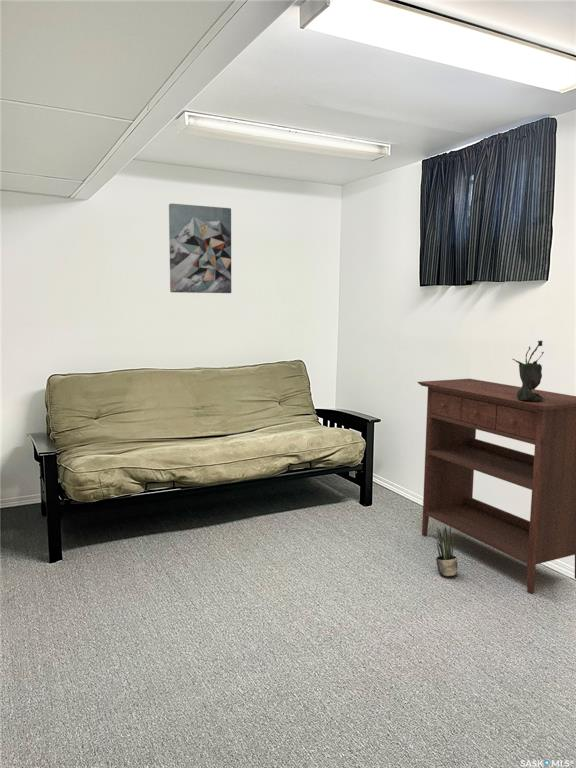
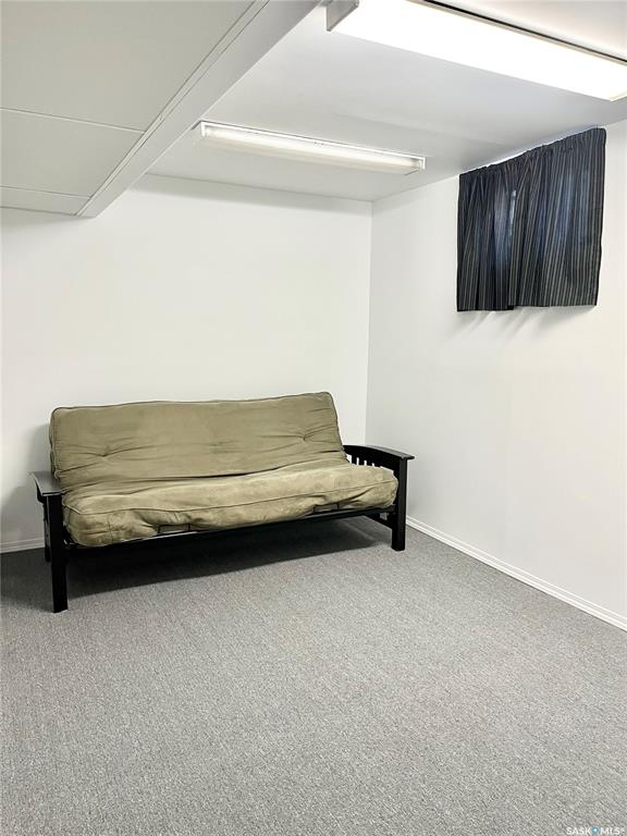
- wall art [168,203,232,294]
- potted plant [435,526,458,577]
- potted plant [512,339,545,402]
- console table [416,378,576,594]
